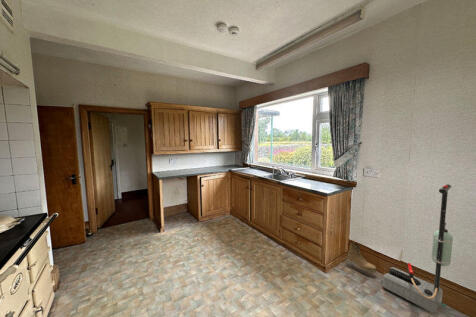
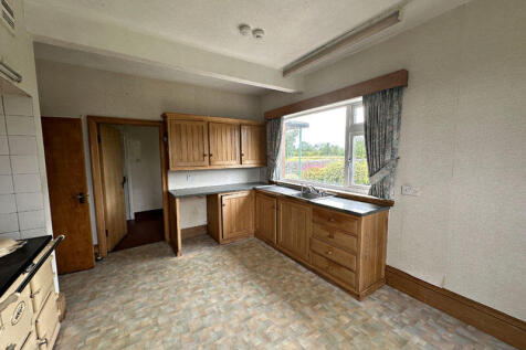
- boot cleaning station [346,183,454,314]
